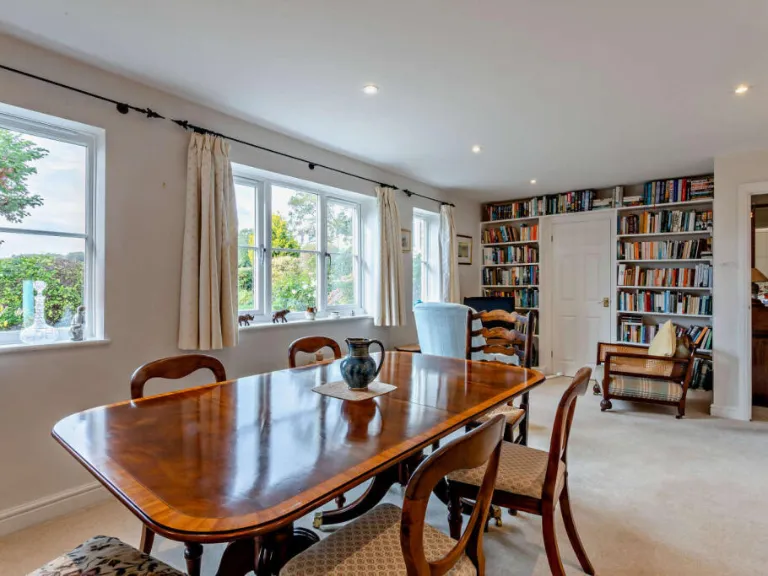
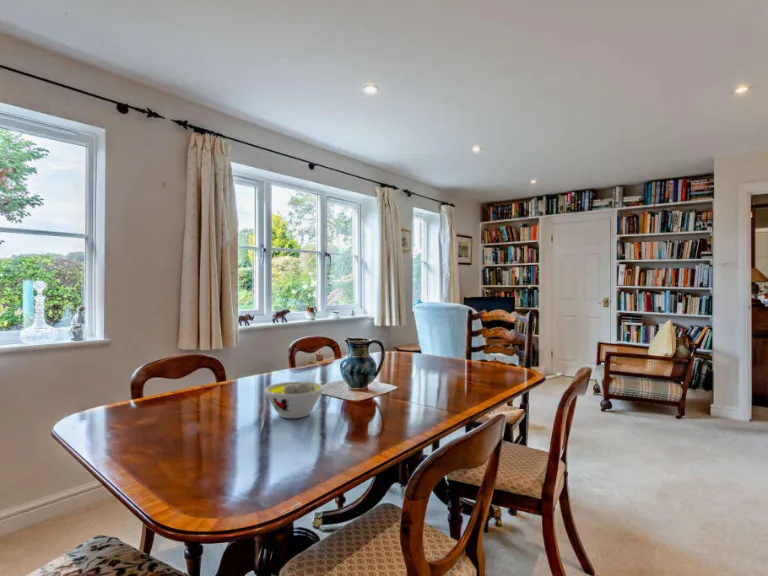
+ bowl [264,381,325,419]
